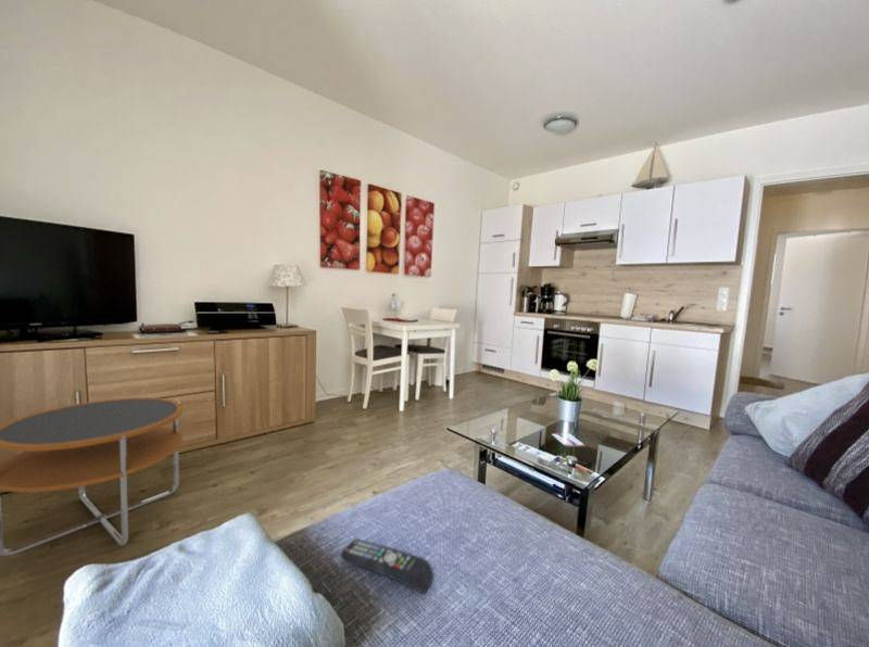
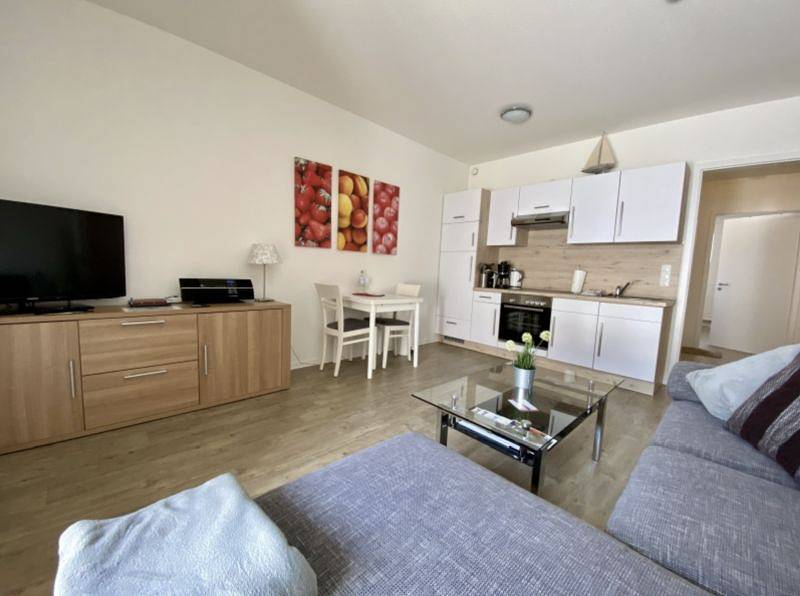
- remote control [340,537,434,595]
- side table [0,396,185,557]
